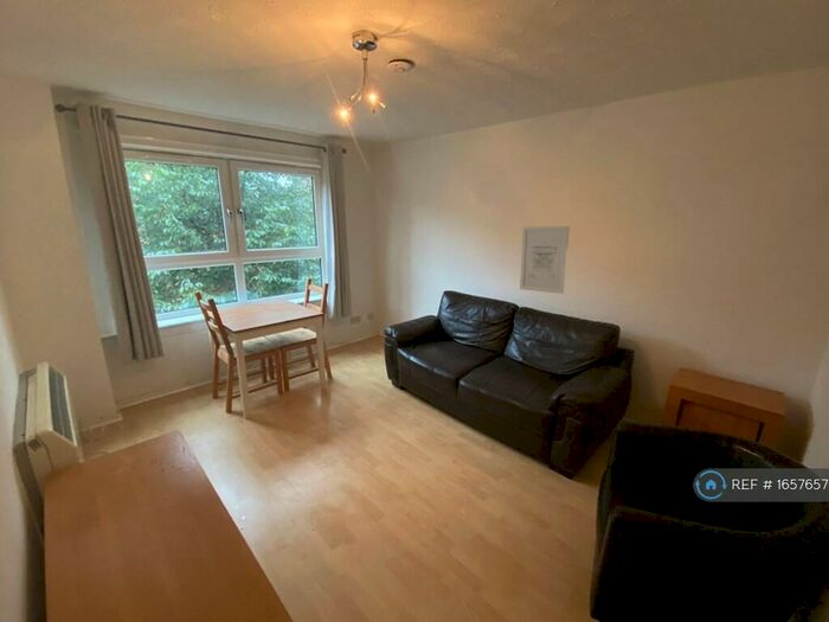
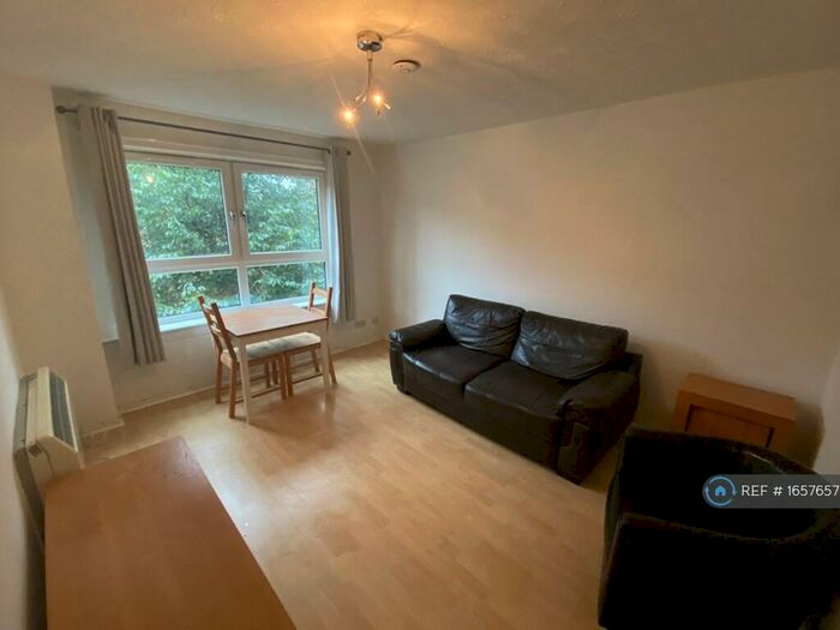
- wall art [519,225,571,295]
